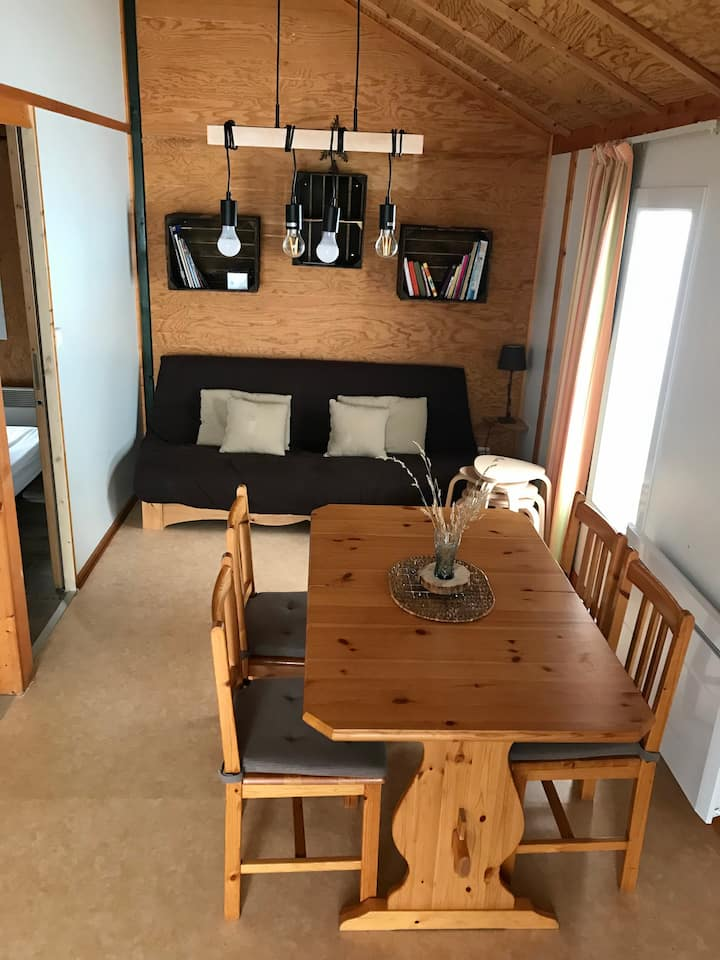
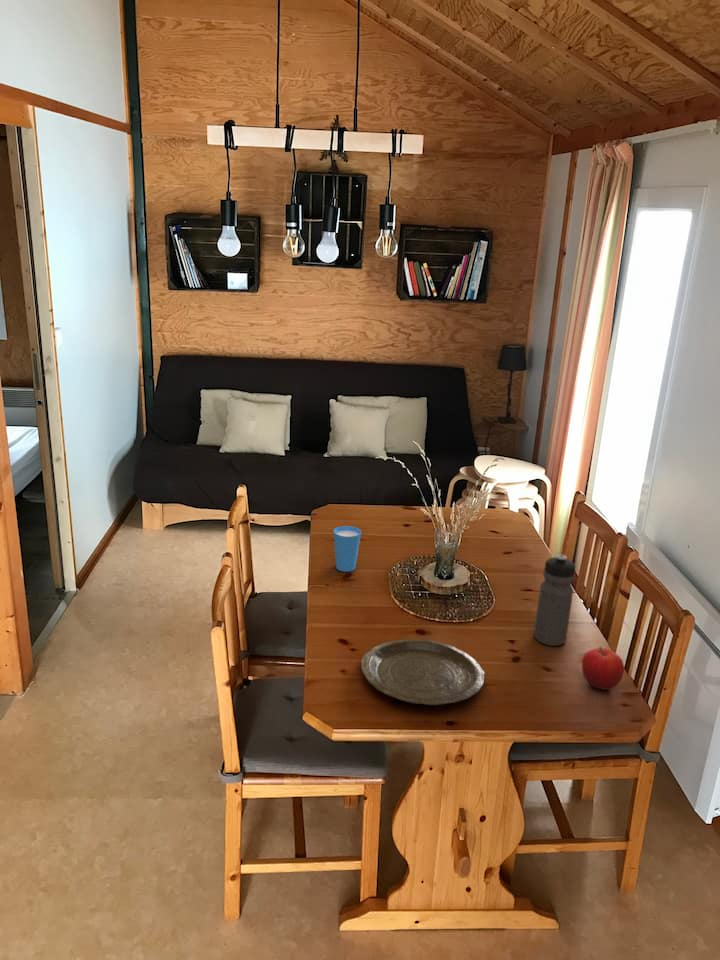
+ plate [360,638,486,706]
+ cup [333,525,362,573]
+ water bottle [533,553,576,647]
+ fruit [581,646,625,691]
